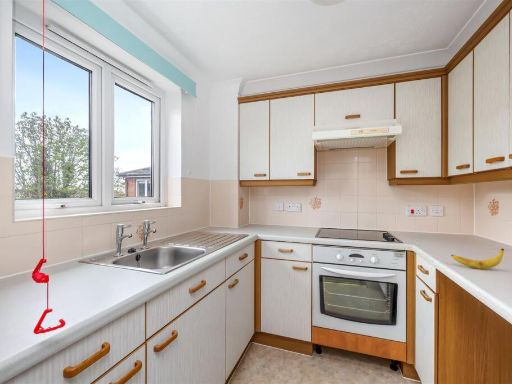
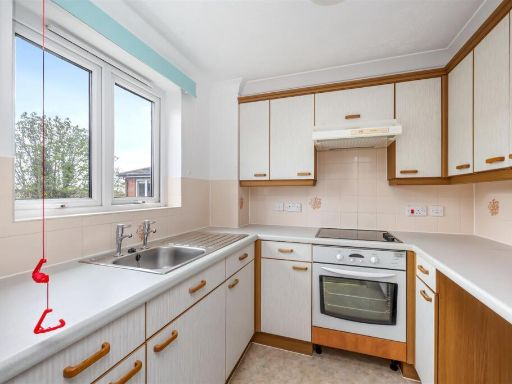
- banana [450,248,505,270]
